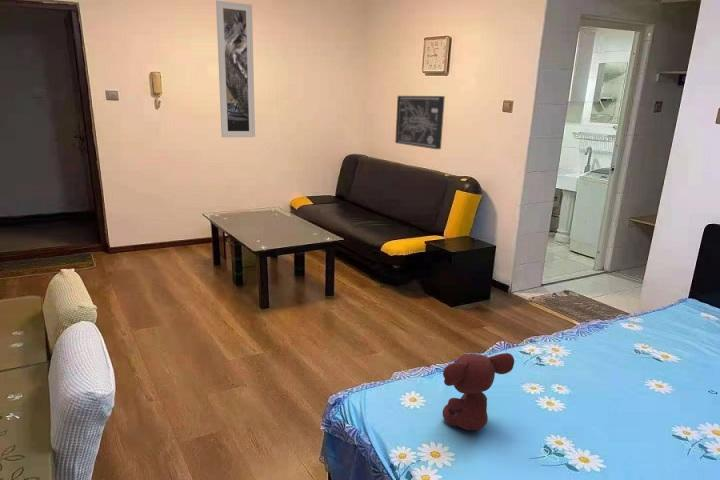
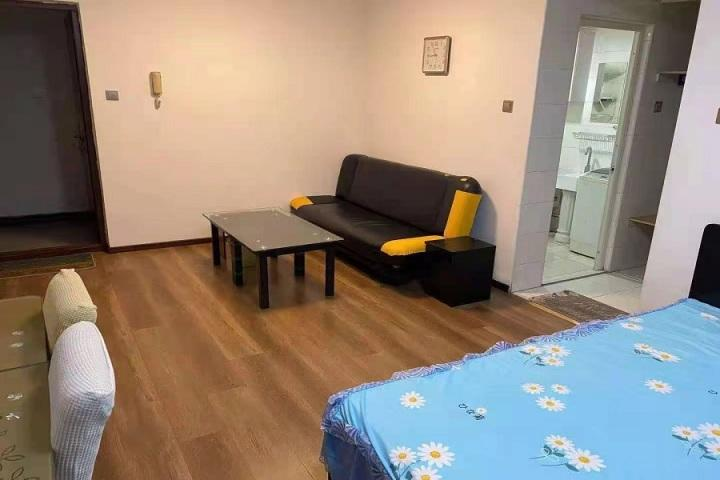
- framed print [215,0,256,138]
- teddy bear [442,352,515,431]
- wall art [394,95,446,150]
